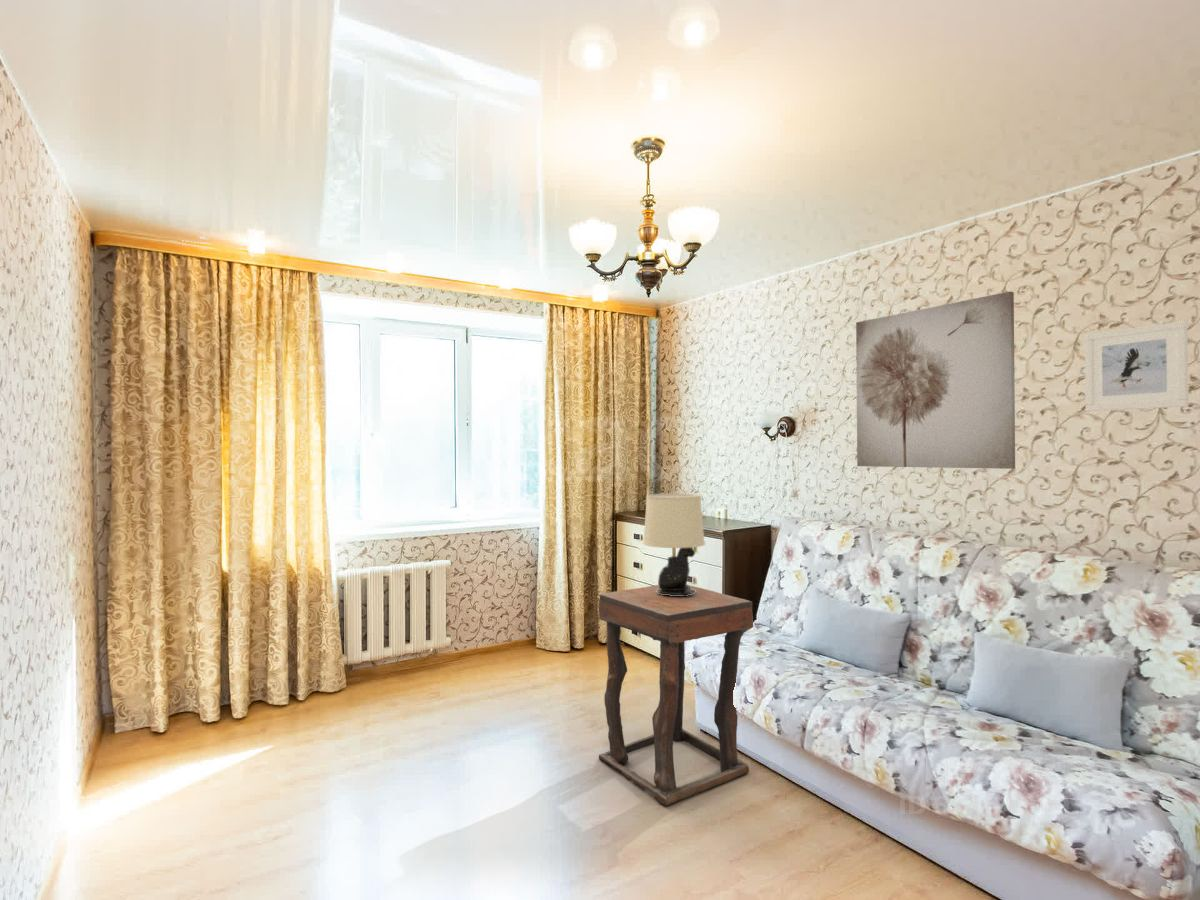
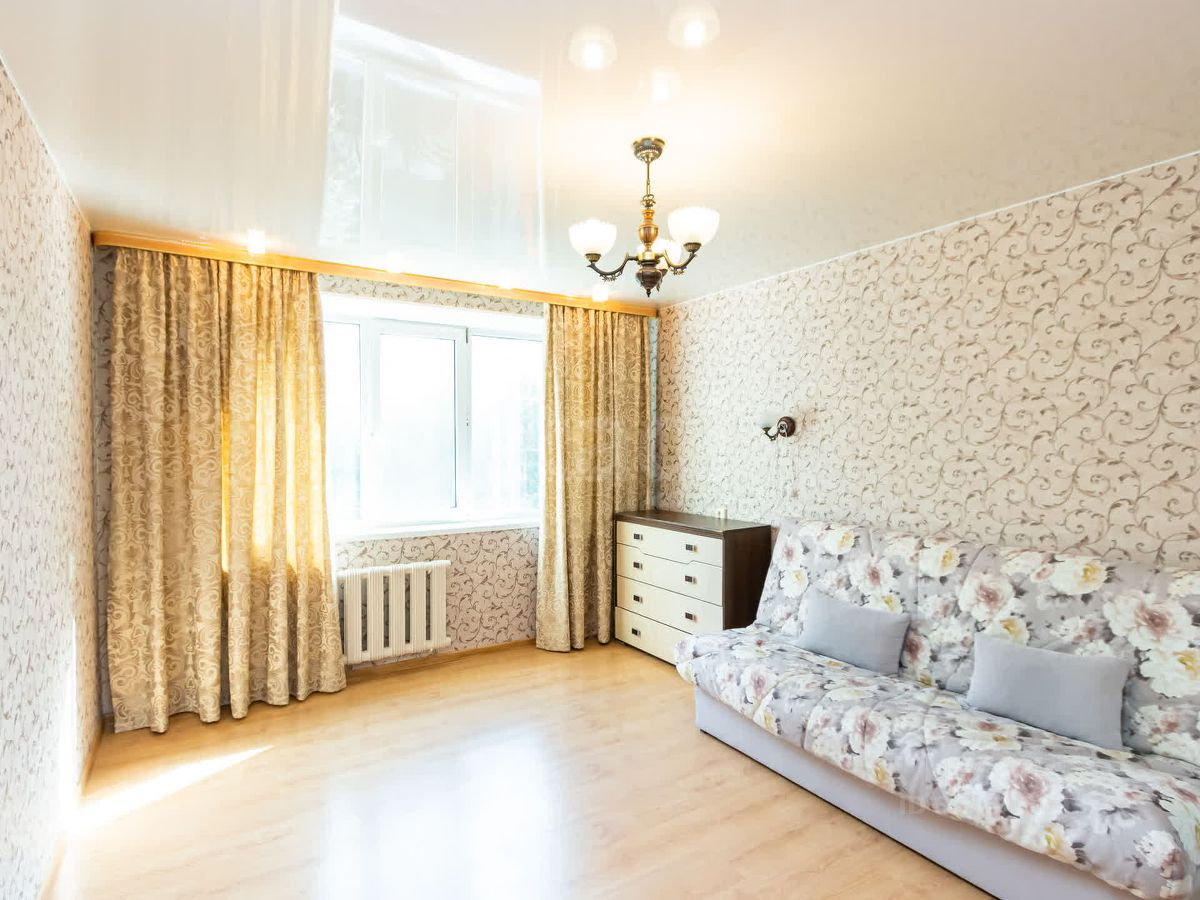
- wall art [855,290,1016,470]
- table lamp [642,493,706,596]
- side table [598,584,754,807]
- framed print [1084,320,1189,412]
